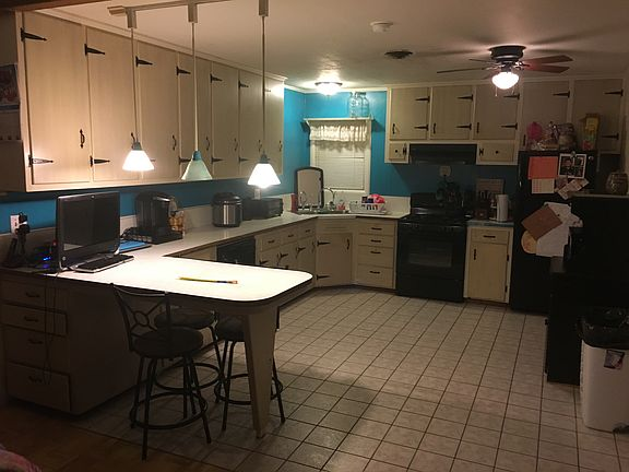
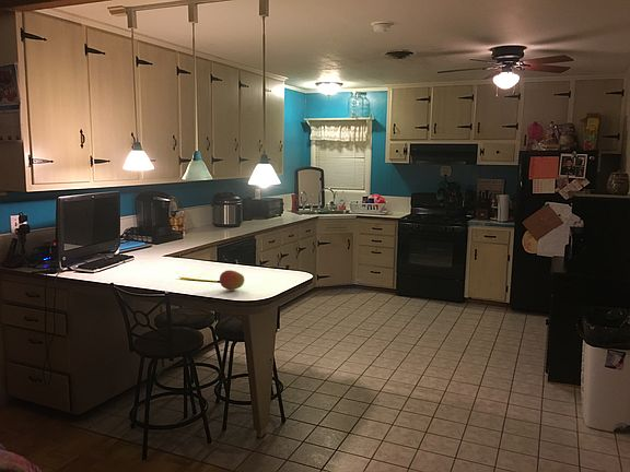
+ fruit [217,269,245,291]
